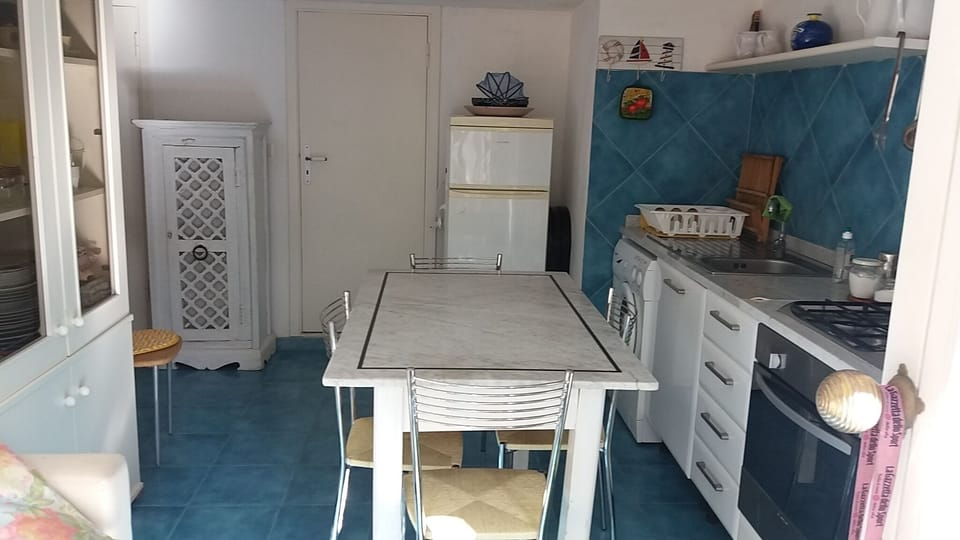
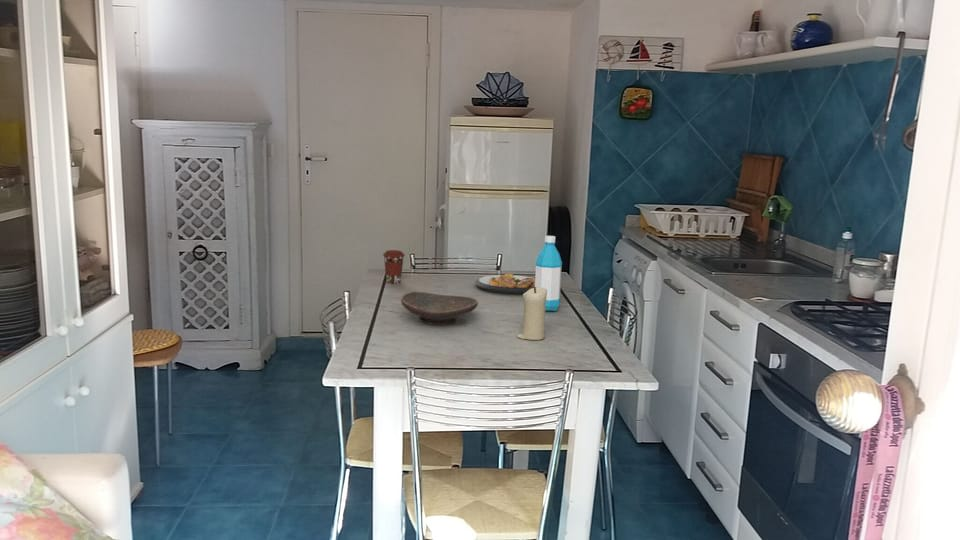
+ water bottle [534,235,563,312]
+ plate [474,273,535,296]
+ decorative bowl [400,291,479,326]
+ candle [516,287,547,341]
+ coffee cup [382,249,406,284]
